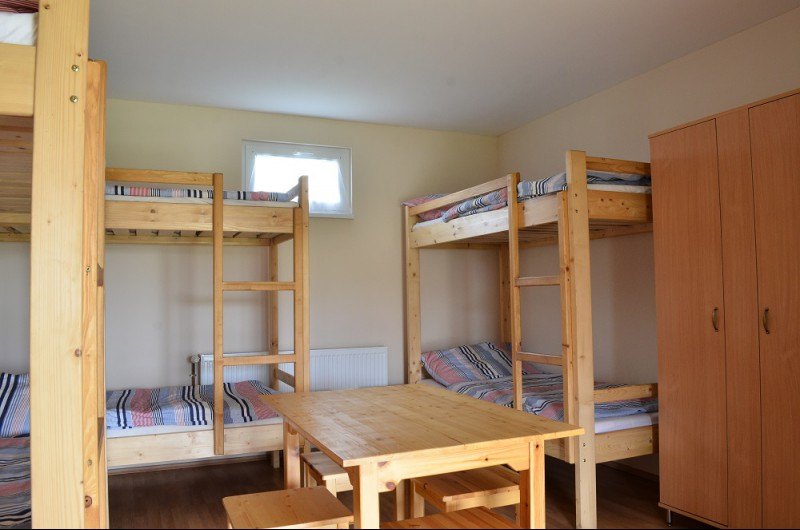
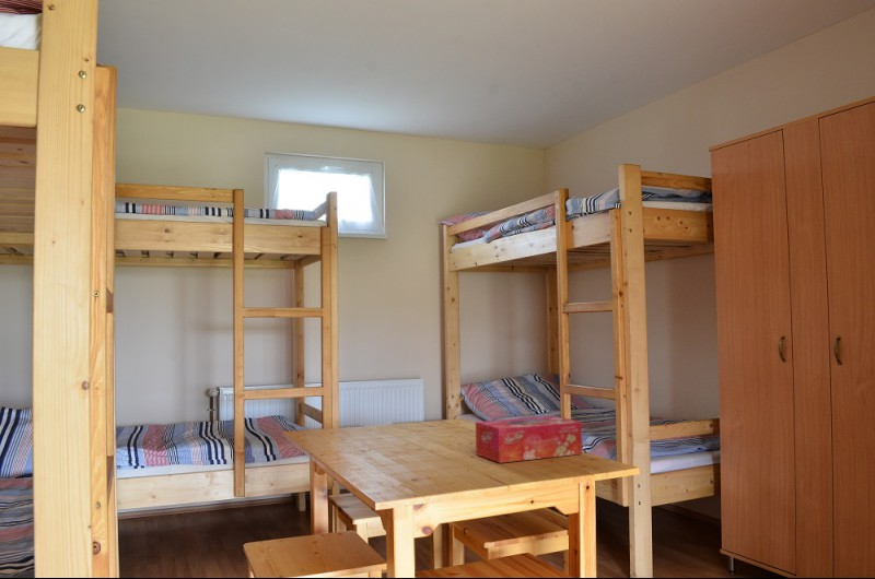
+ tissue box [475,415,583,464]
